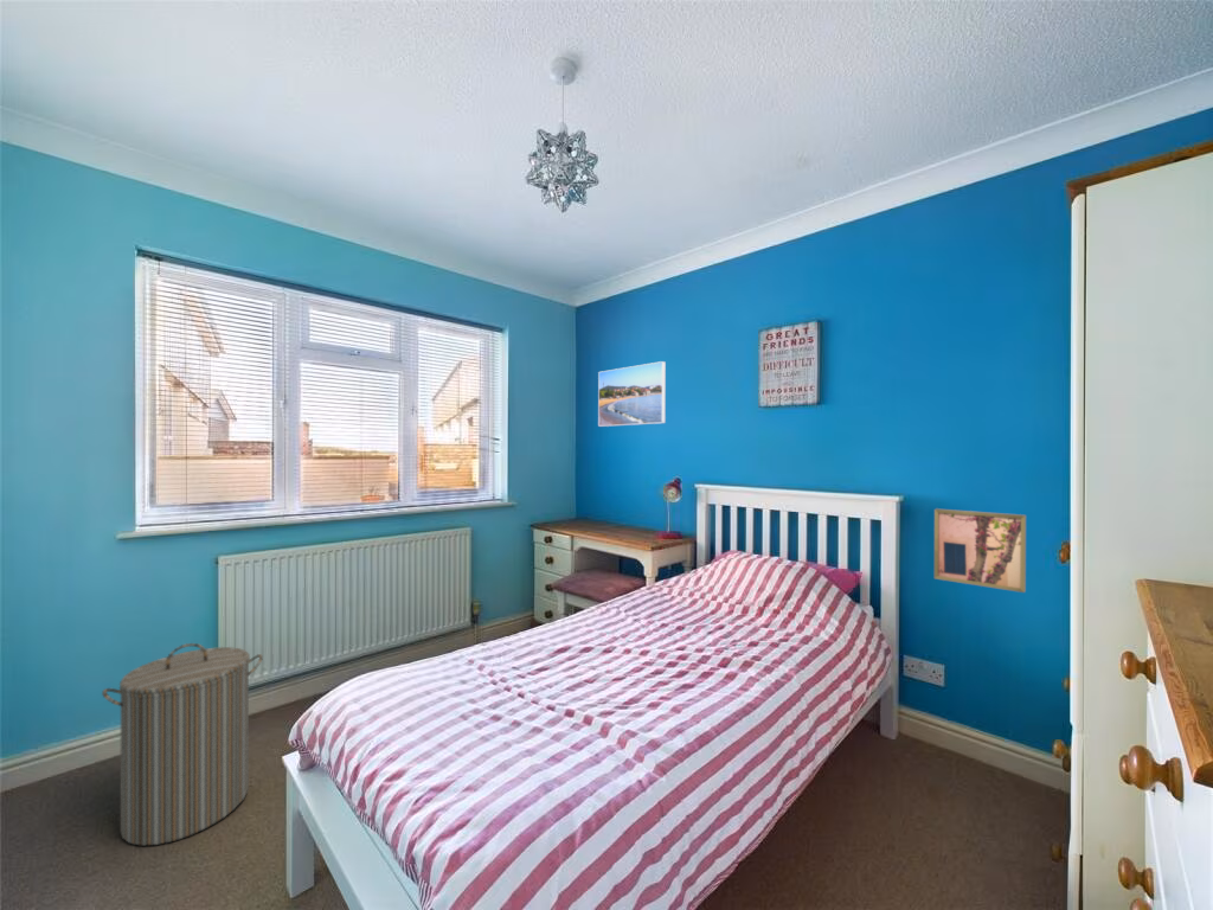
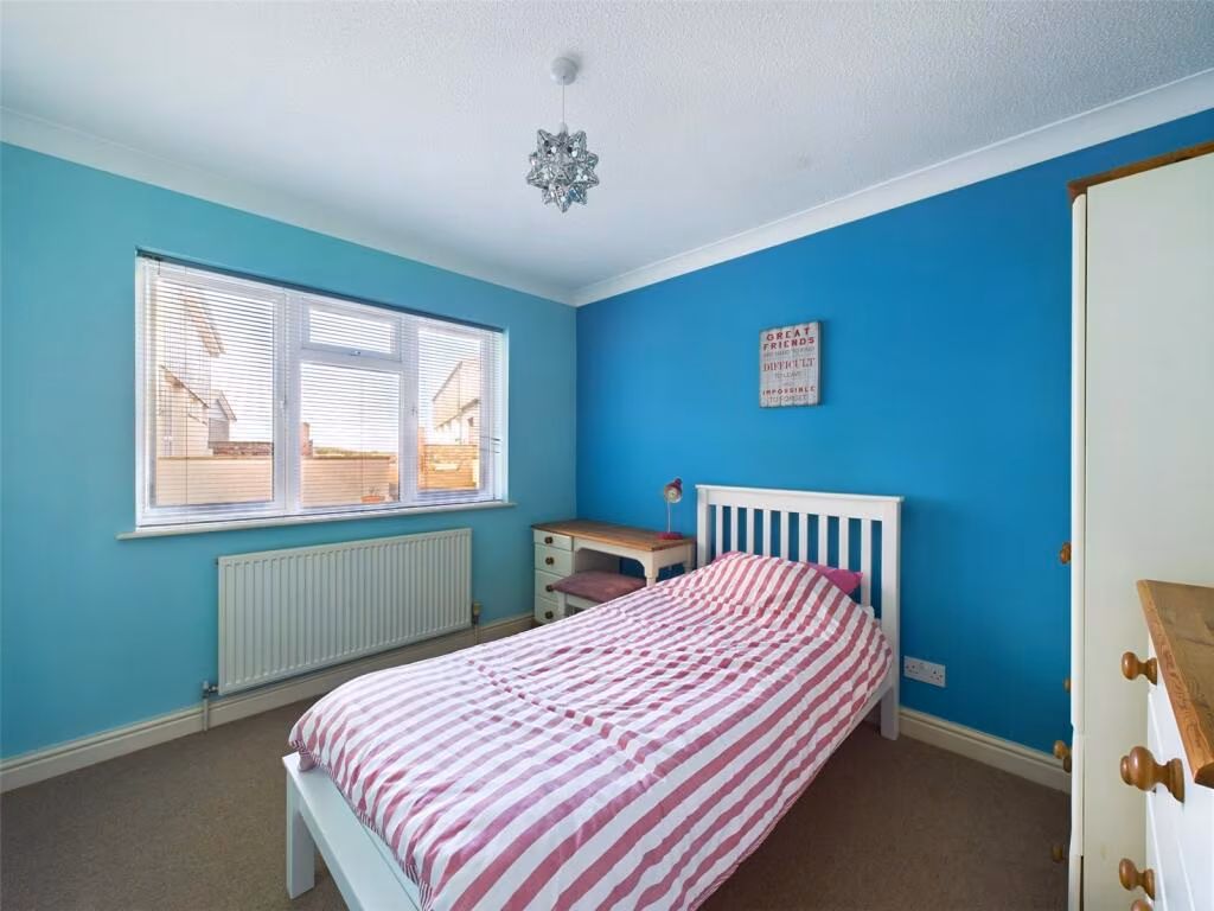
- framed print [597,360,667,428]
- laundry hamper [101,642,264,847]
- wall art [933,507,1027,594]
